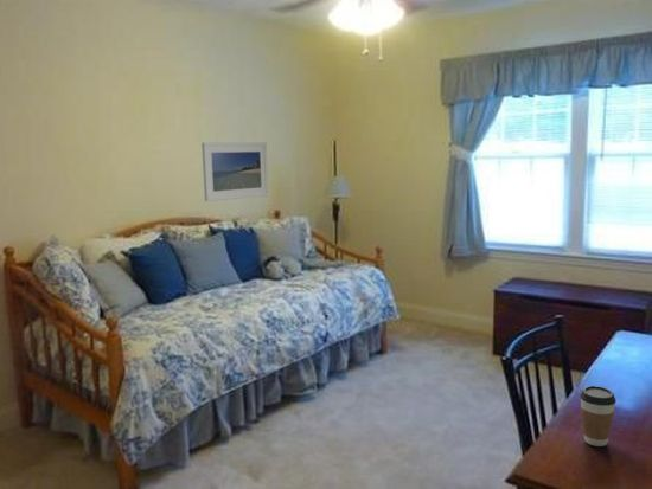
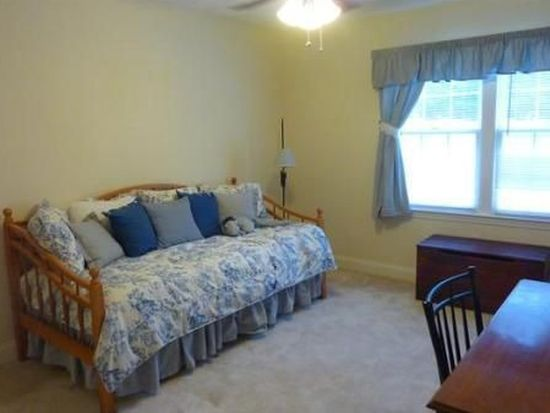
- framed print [200,141,269,202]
- coffee cup [579,385,618,448]
